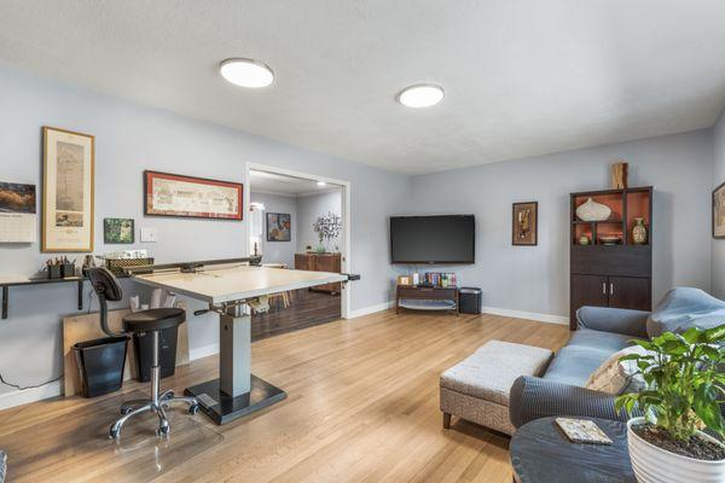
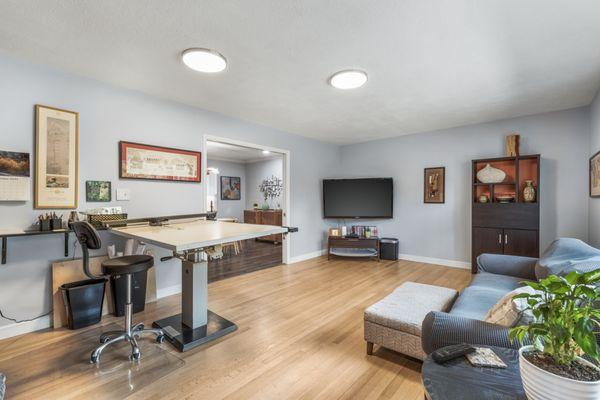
+ remote control [431,342,477,364]
